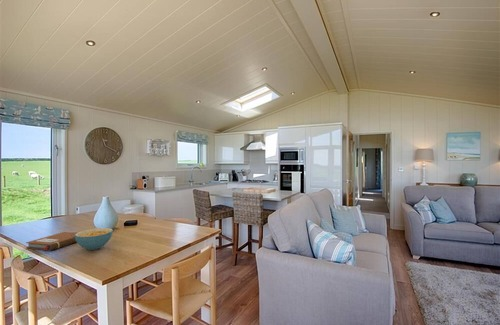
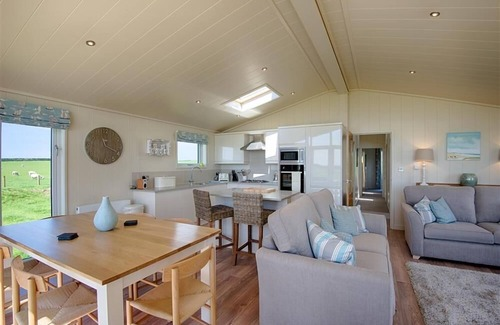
- notebook [25,231,77,251]
- cereal bowl [74,227,114,251]
